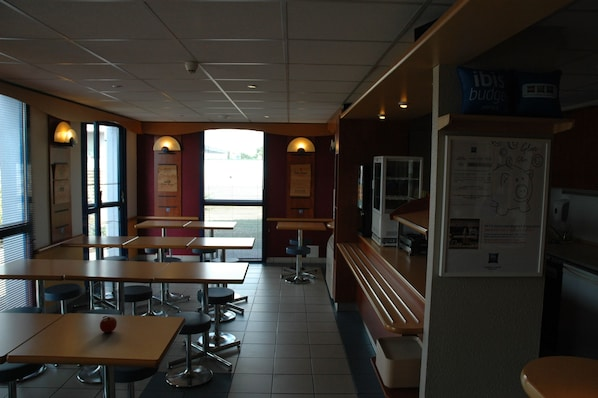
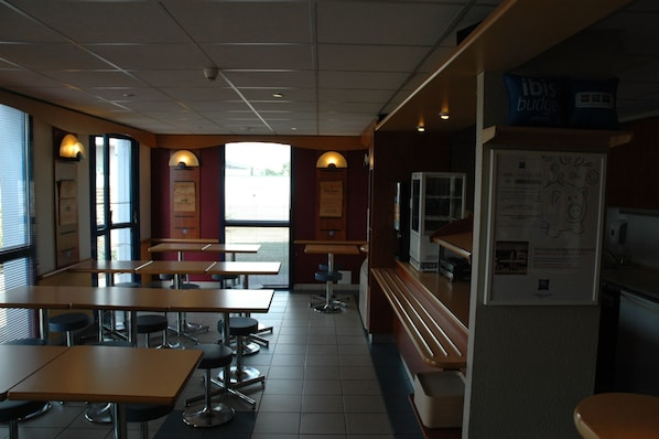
- fruit [99,315,118,334]
